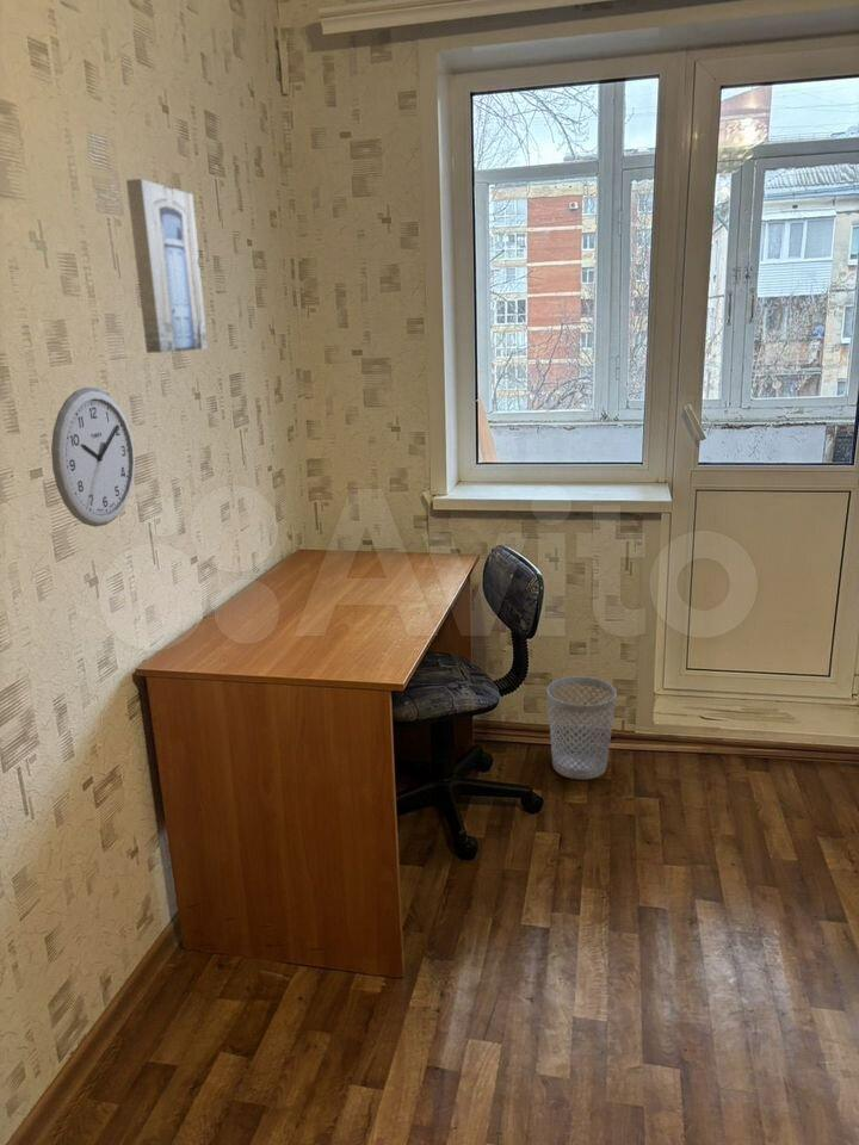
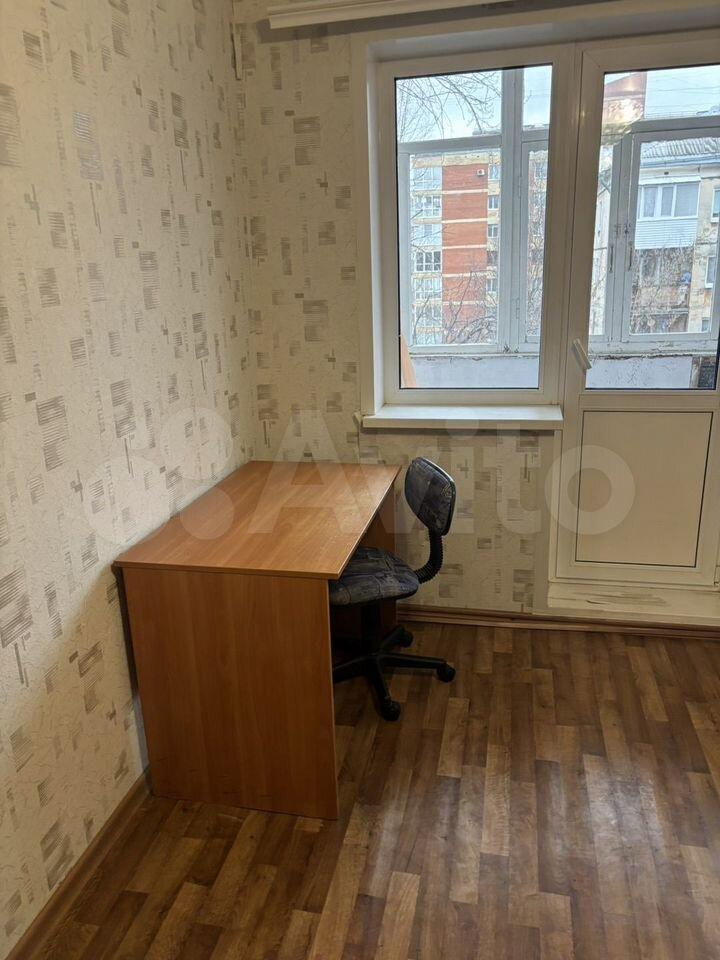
- wall art [125,178,209,354]
- wastebasket [546,676,618,780]
- wall clock [50,386,136,528]
